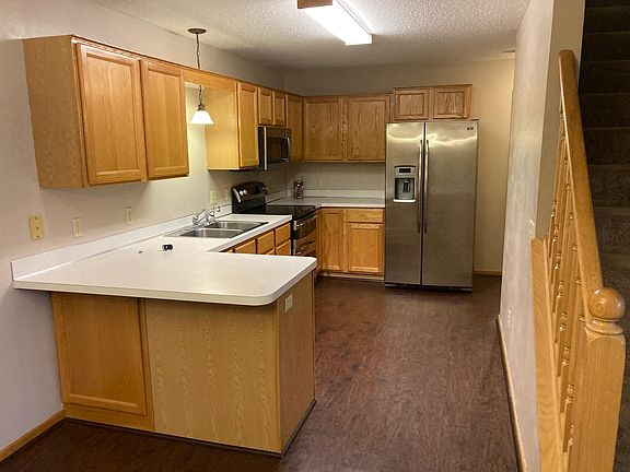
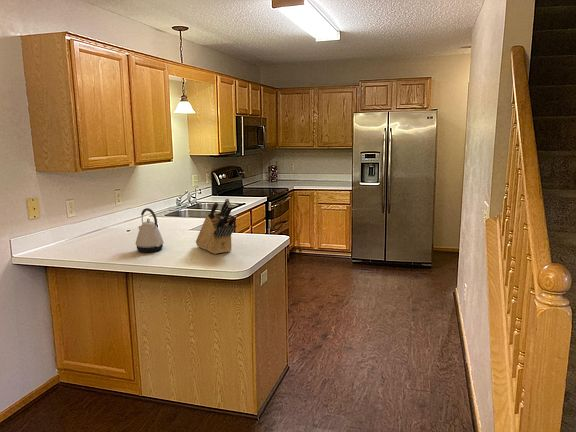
+ knife block [195,198,238,255]
+ kettle [135,207,165,253]
